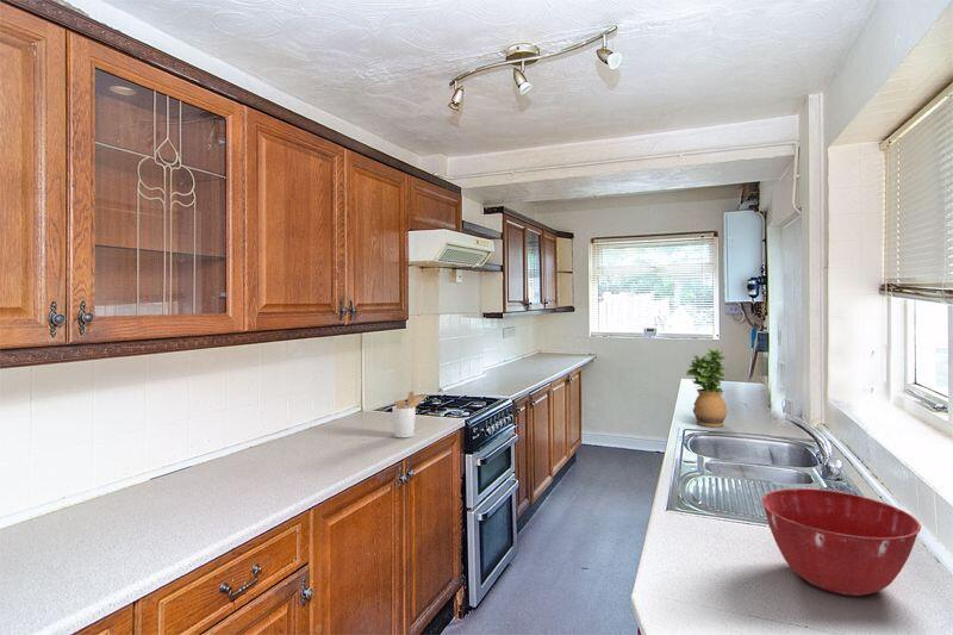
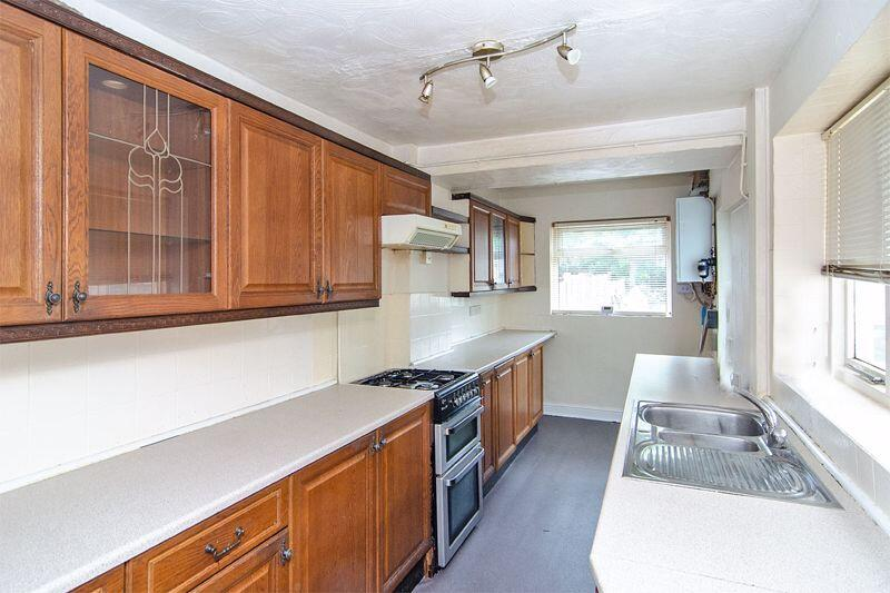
- utensil holder [391,391,428,438]
- potted plant [685,348,729,428]
- mixing bowl [760,487,922,597]
